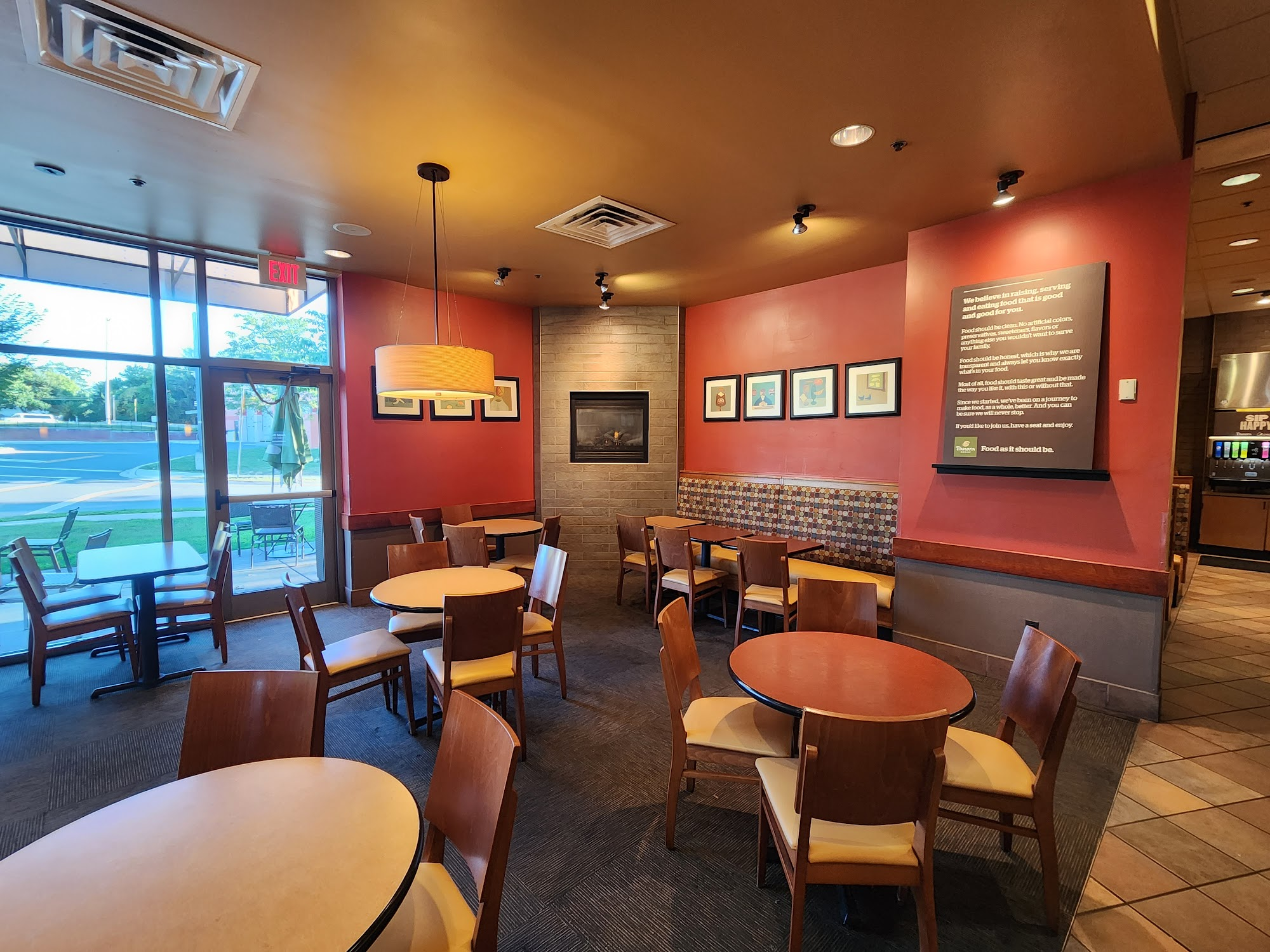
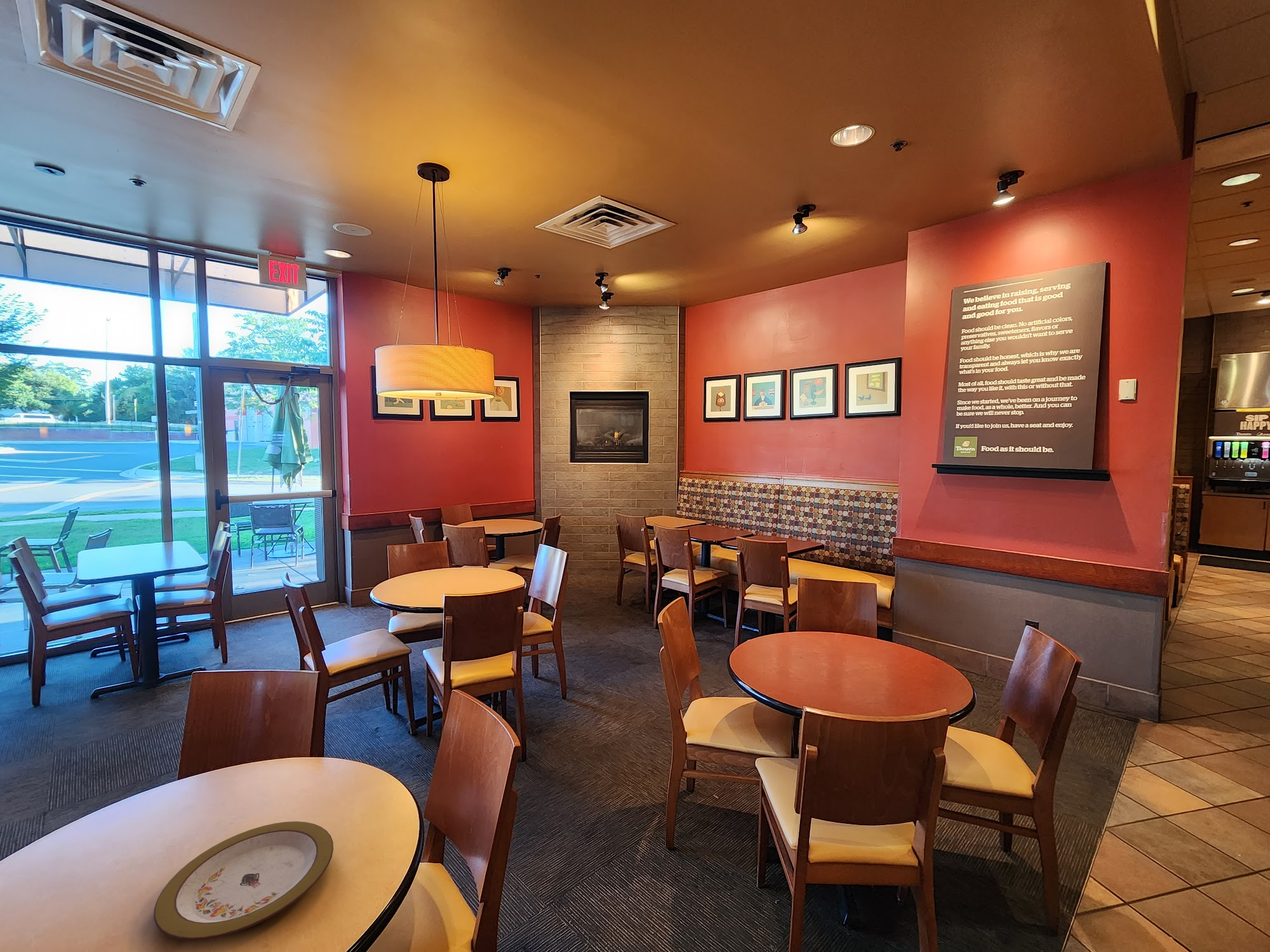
+ plate [153,821,334,941]
